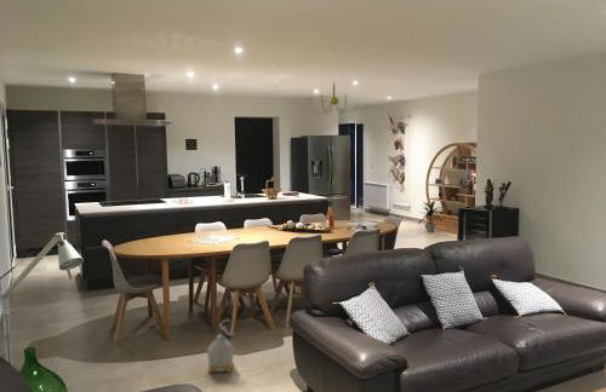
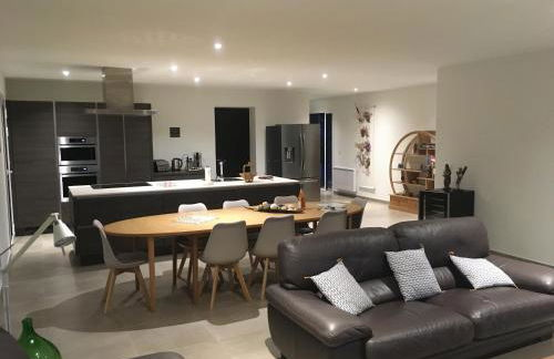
- bag [206,318,235,374]
- chandelier [308,48,359,115]
- indoor plant [417,200,444,234]
